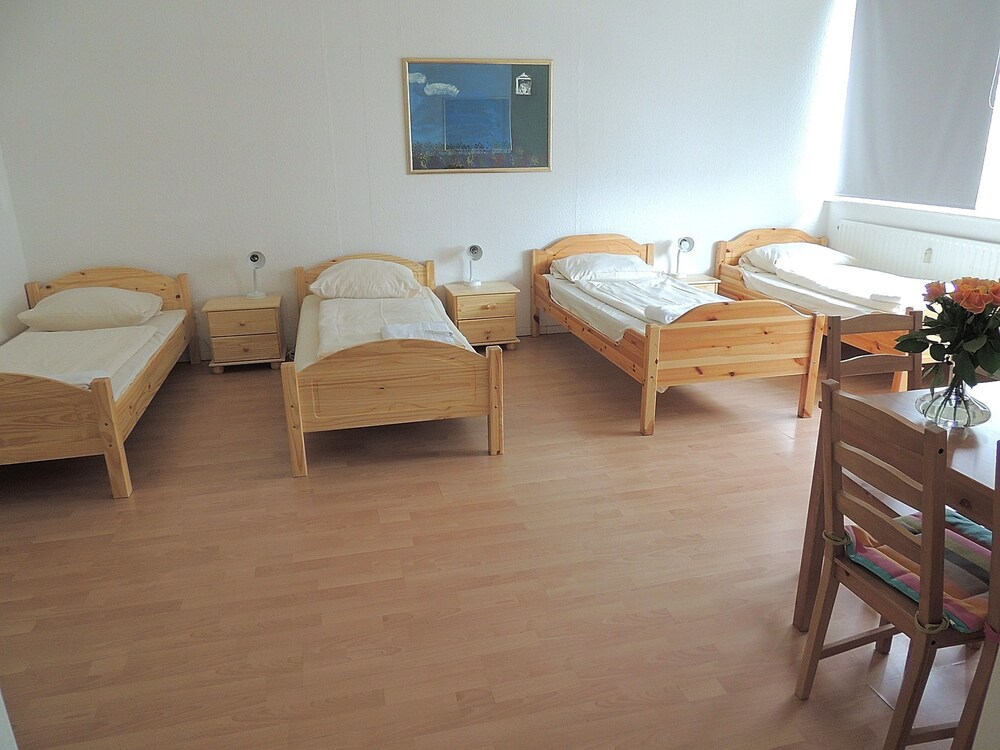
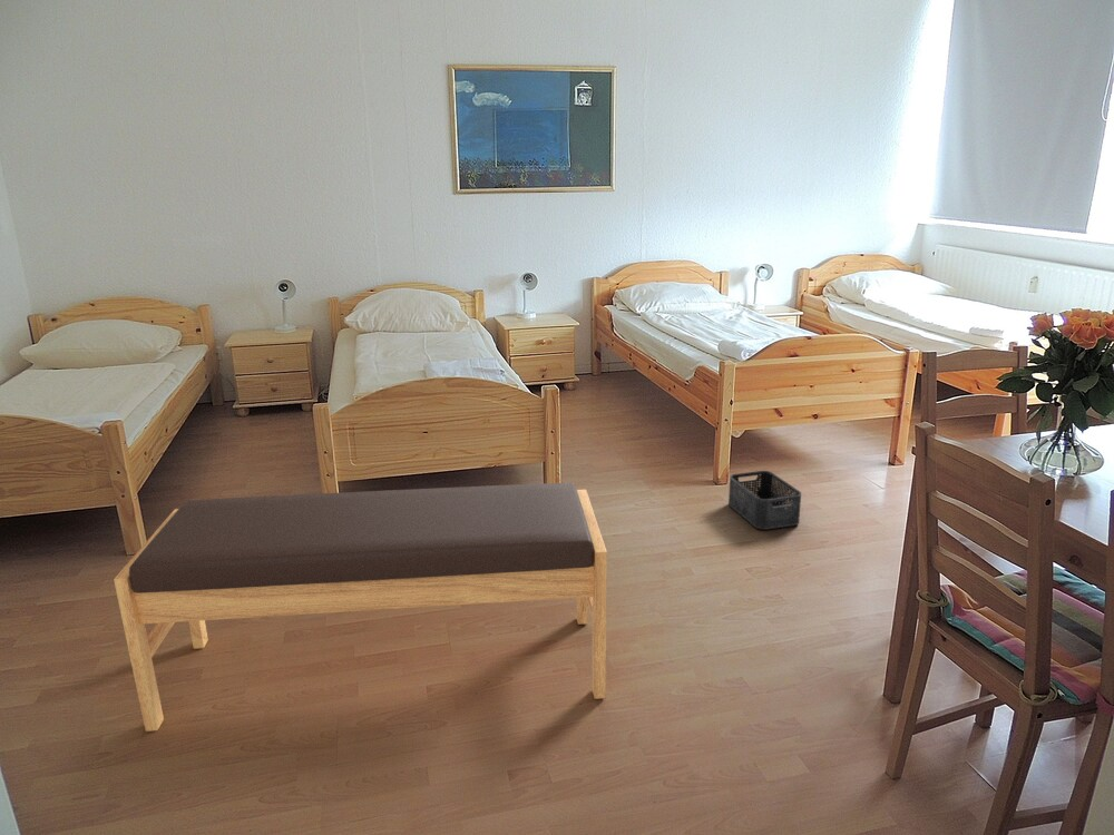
+ storage bin [727,470,802,531]
+ bench [113,482,608,733]
